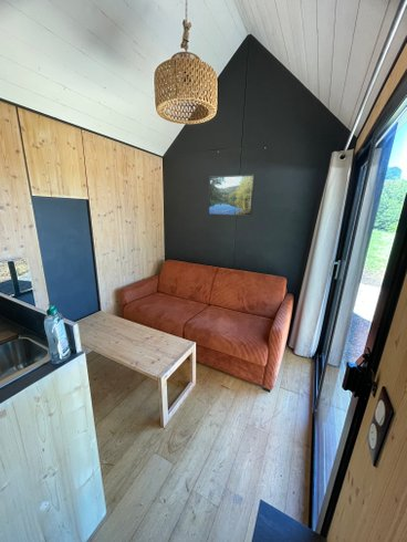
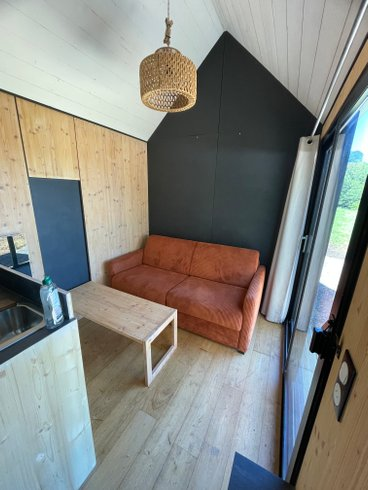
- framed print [207,174,257,218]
